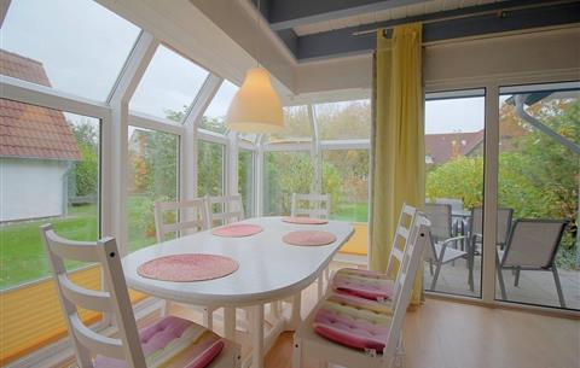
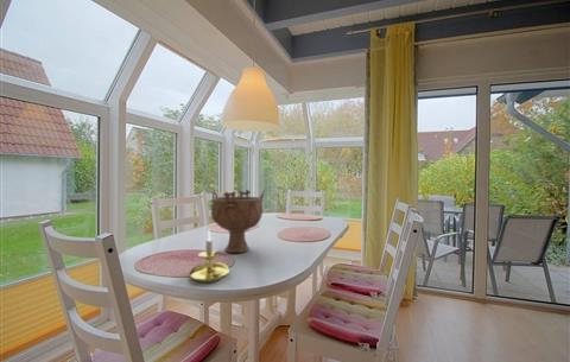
+ candle holder [188,227,230,284]
+ decorative bowl [210,189,266,254]
